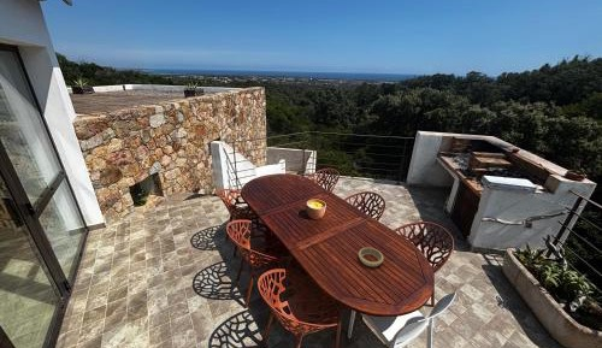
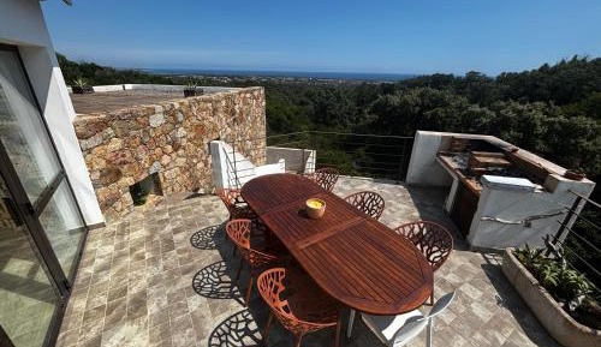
- decorative bowl [358,247,385,267]
